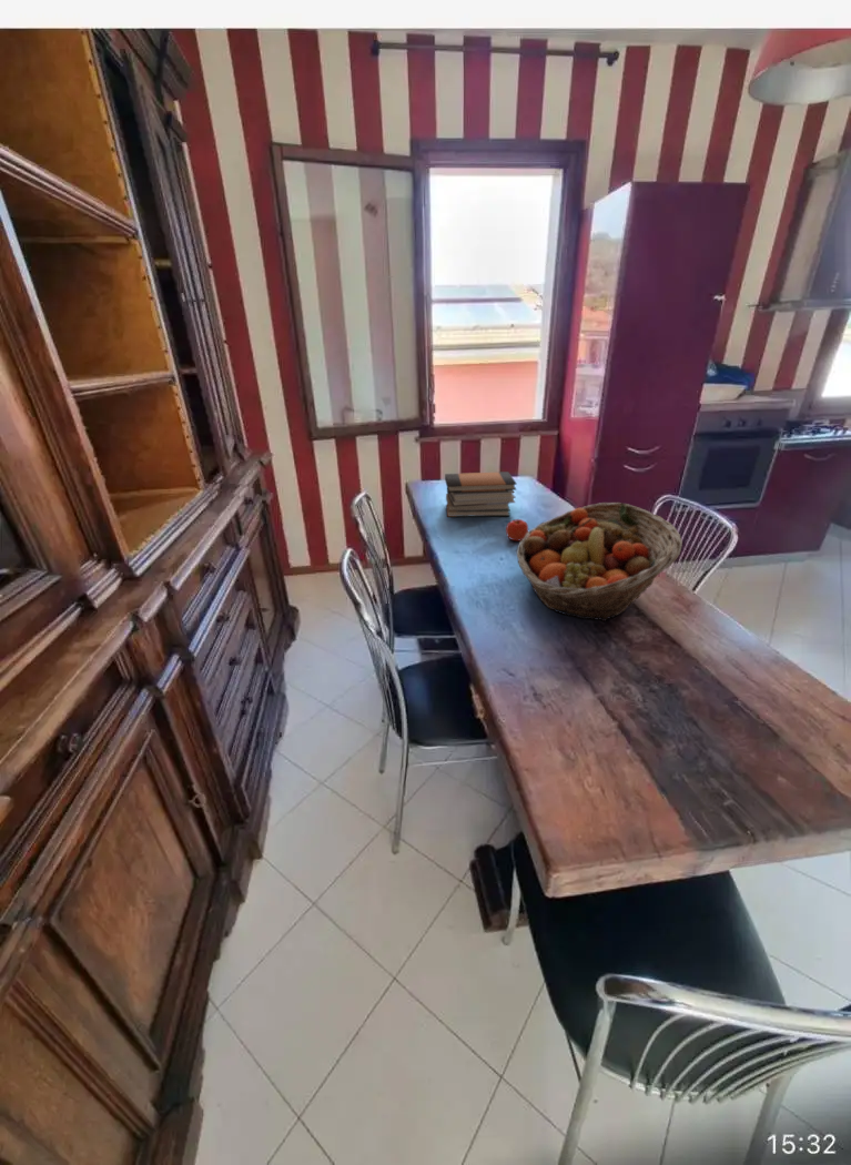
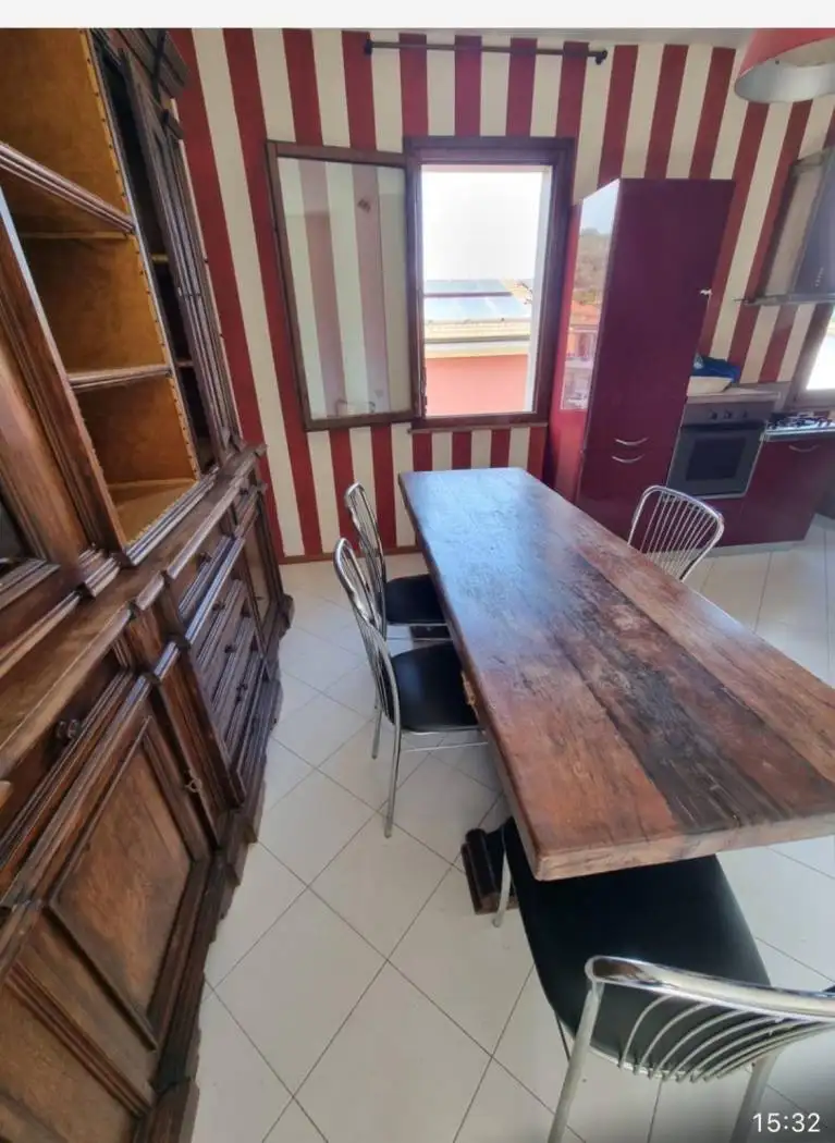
- book stack [444,470,518,518]
- fruit basket [515,502,683,622]
- apple [505,518,529,541]
